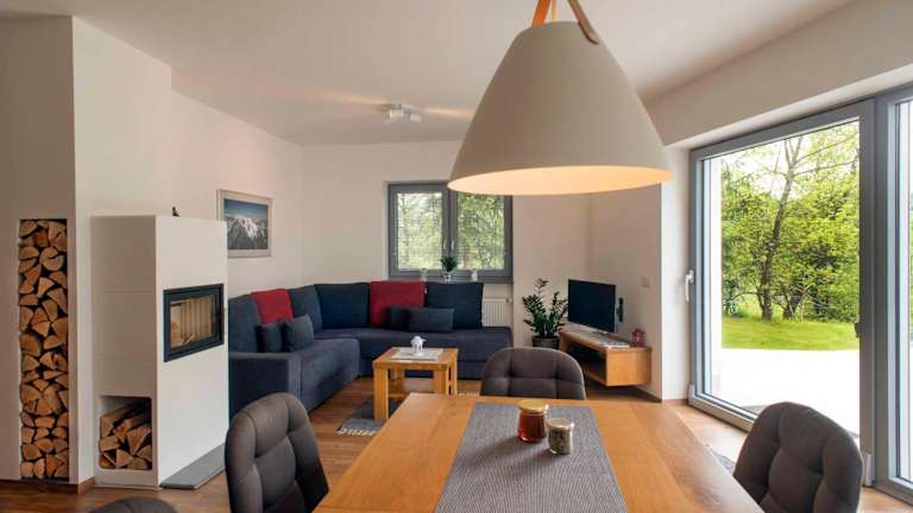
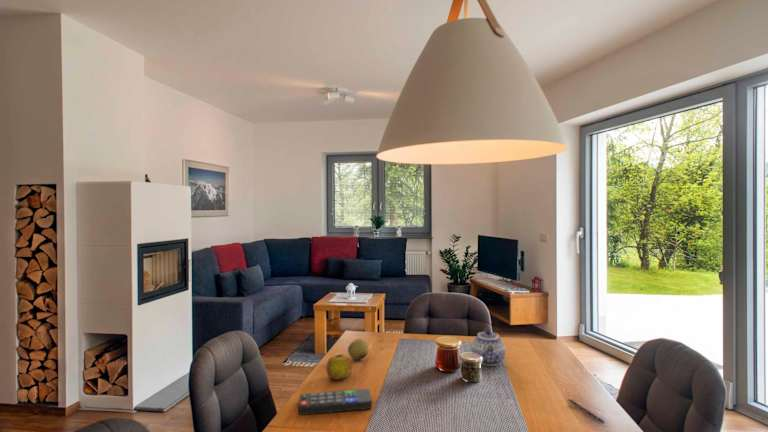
+ pen [567,398,607,425]
+ fruit [347,338,369,361]
+ teapot [471,328,507,367]
+ fruit [325,353,353,381]
+ remote control [298,388,373,416]
